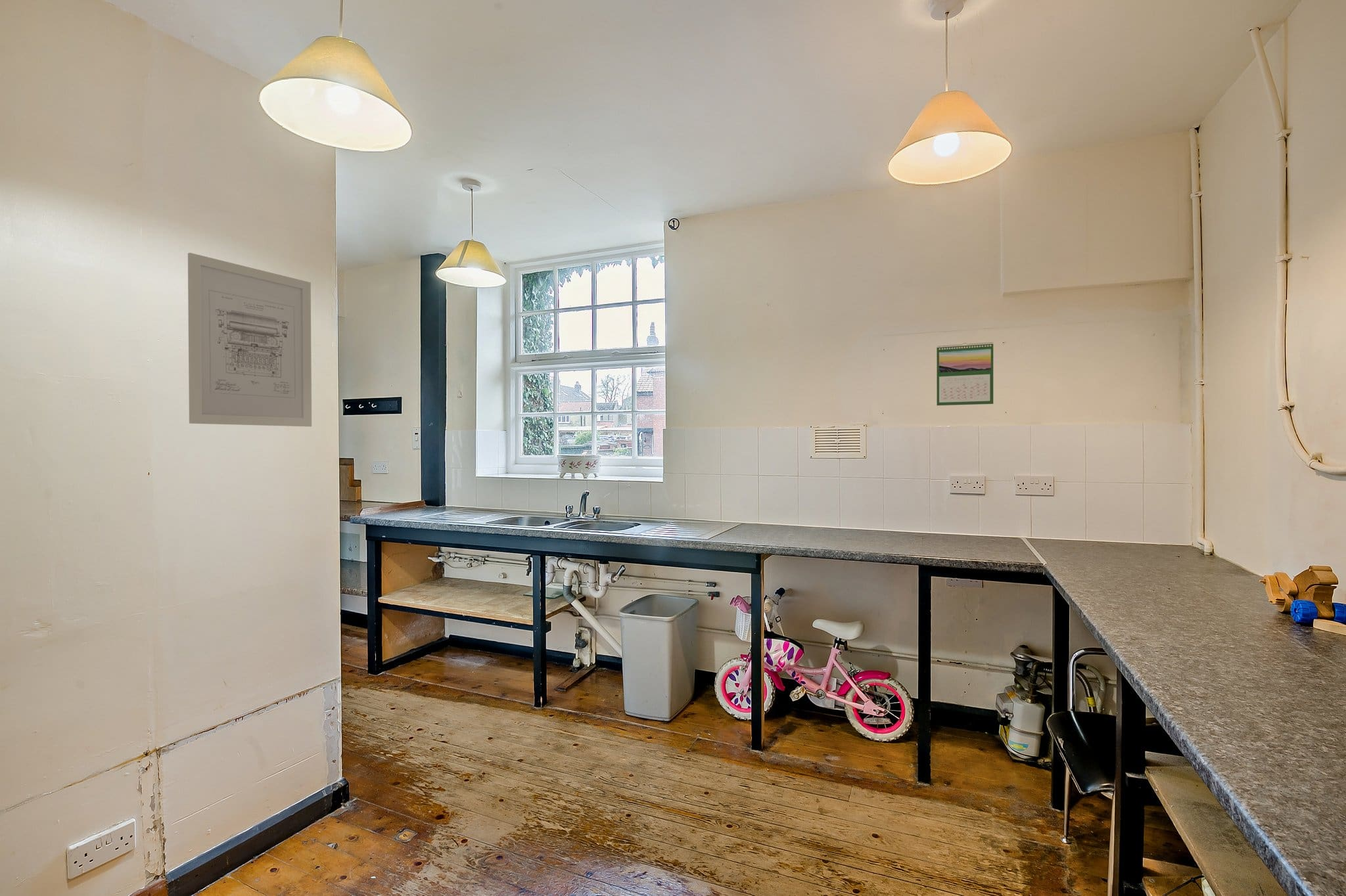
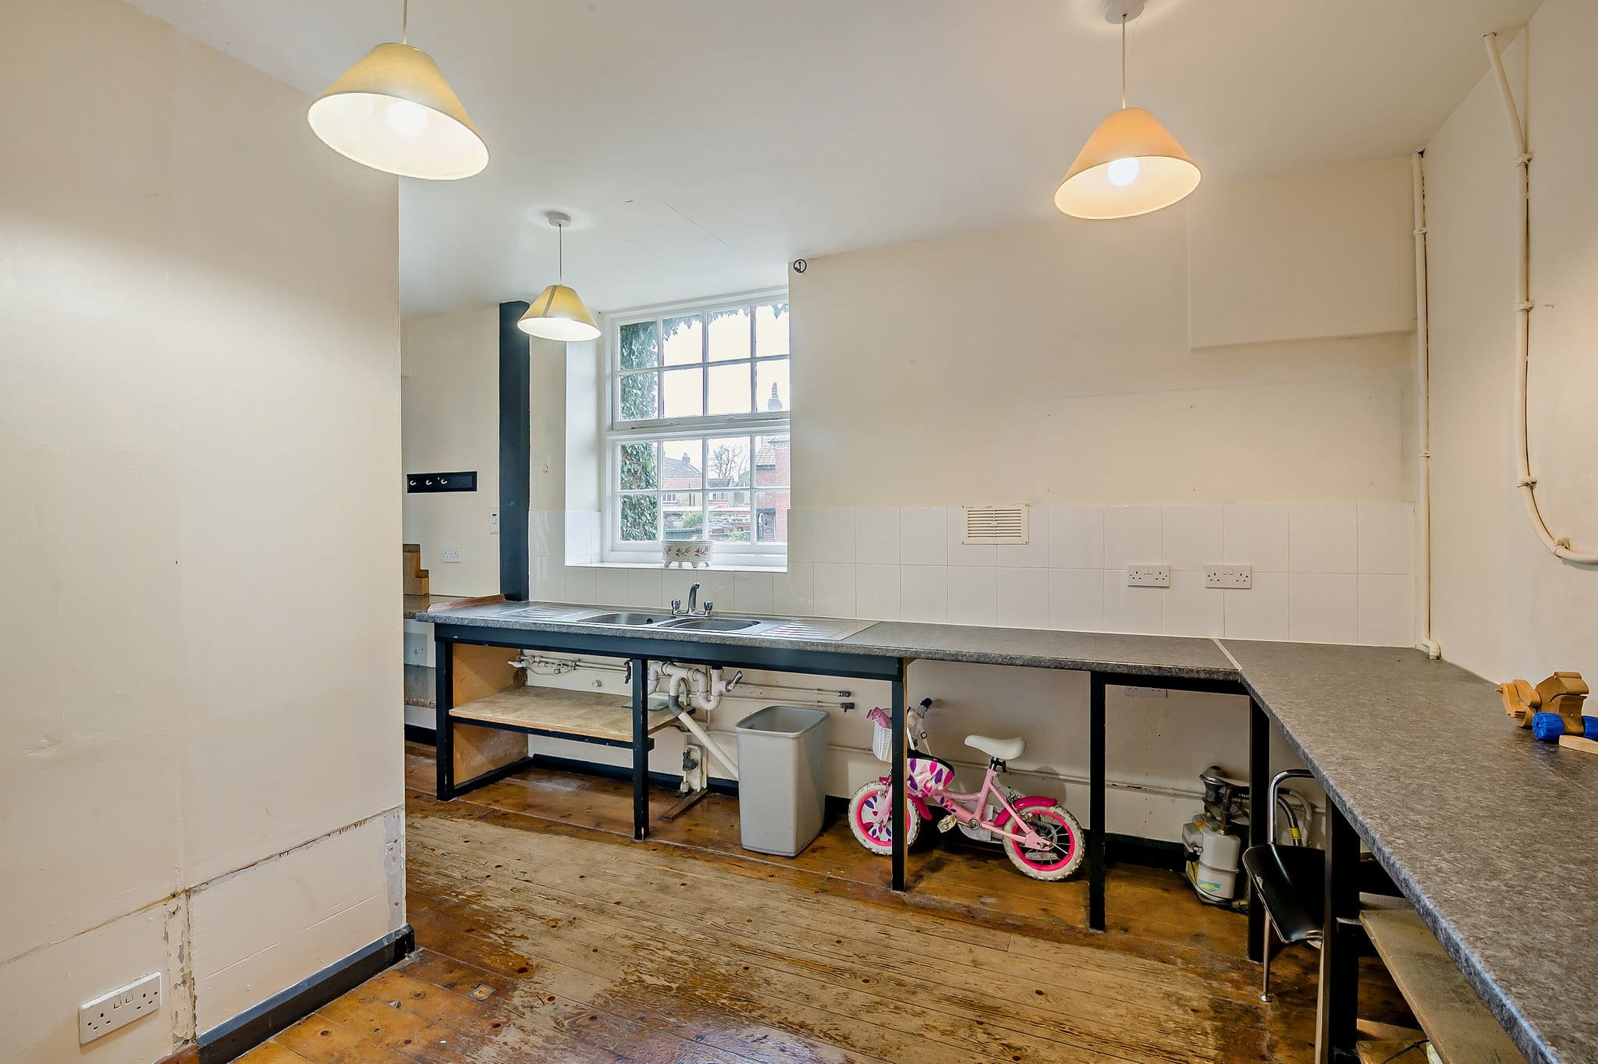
- calendar [936,342,994,406]
- wall art [187,252,312,427]
